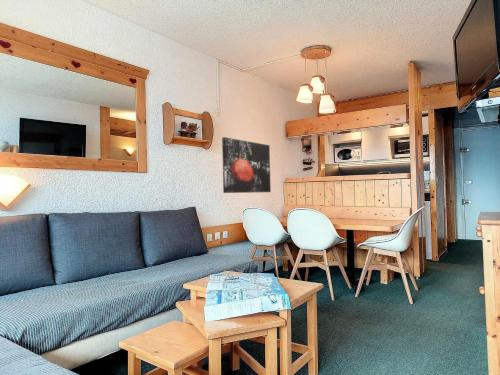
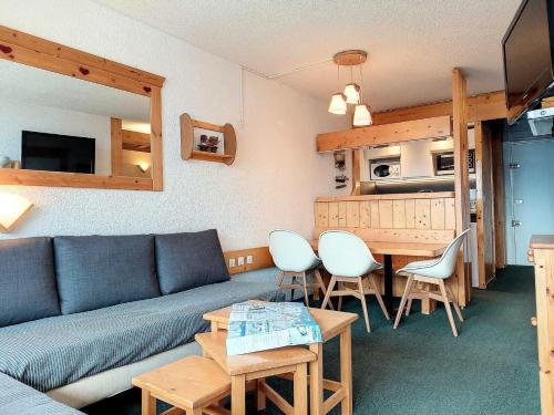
- wall art [221,136,272,194]
